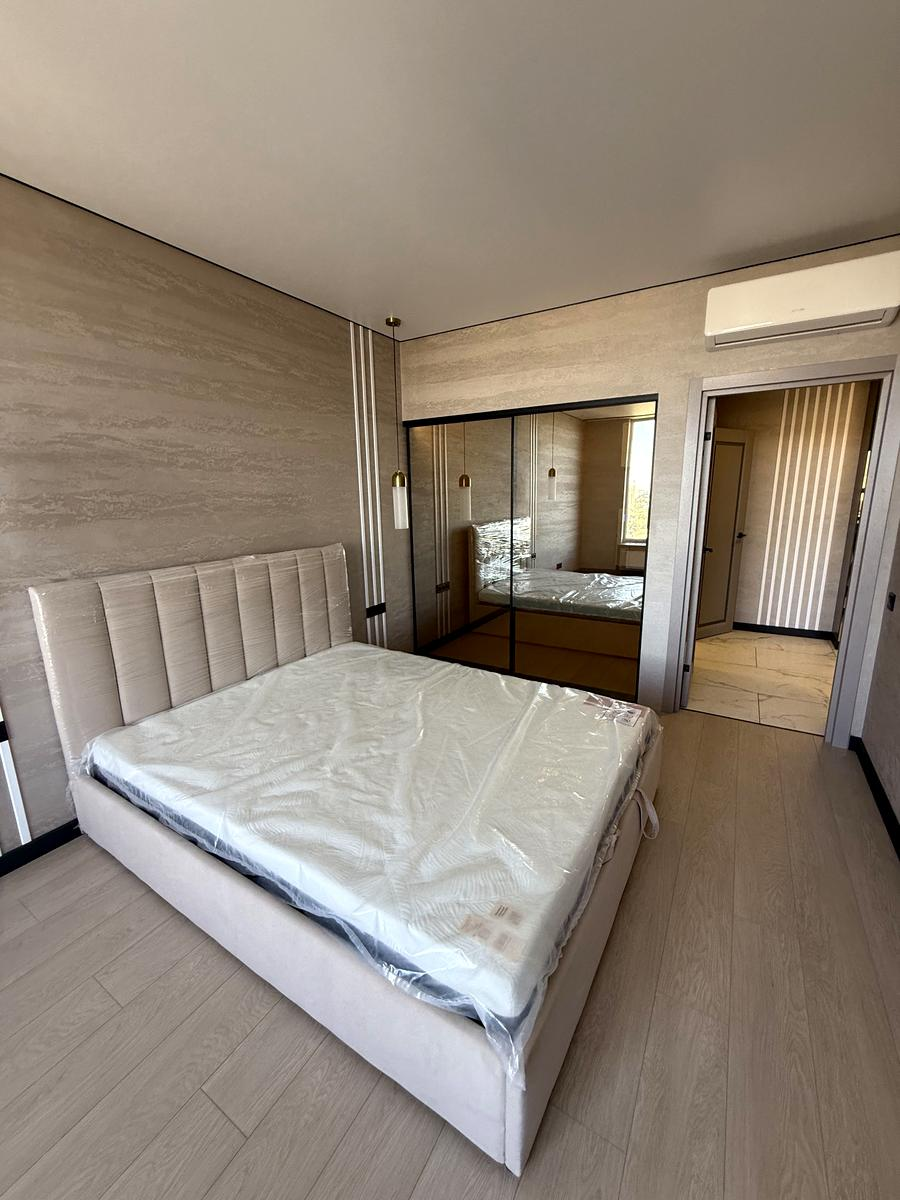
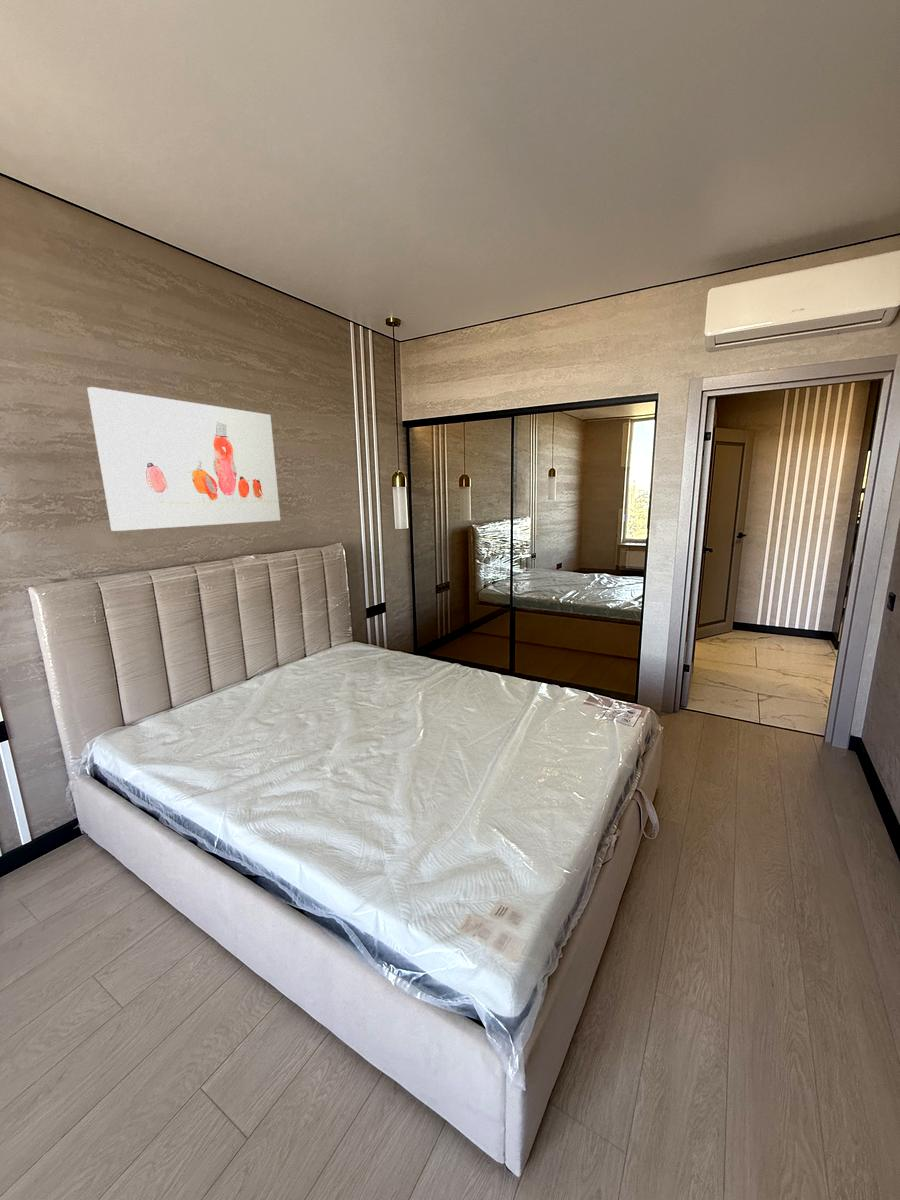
+ wall art [86,386,281,532]
